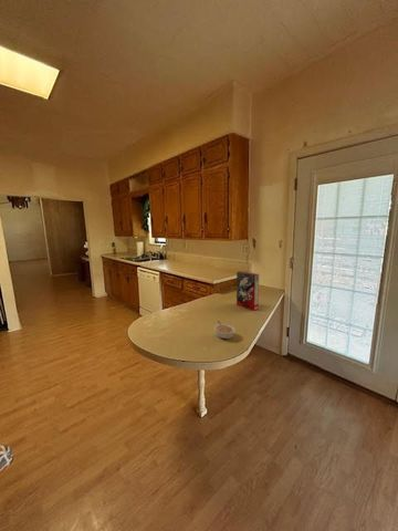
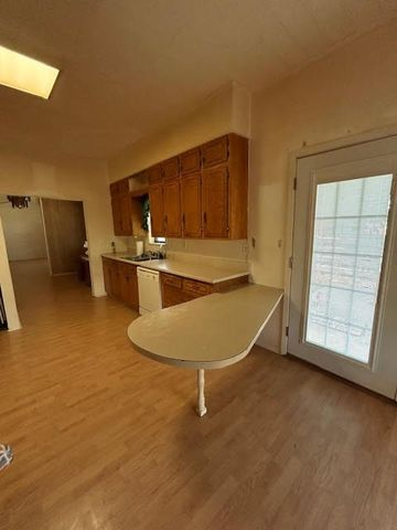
- legume [213,320,237,340]
- cereal box [235,270,260,312]
